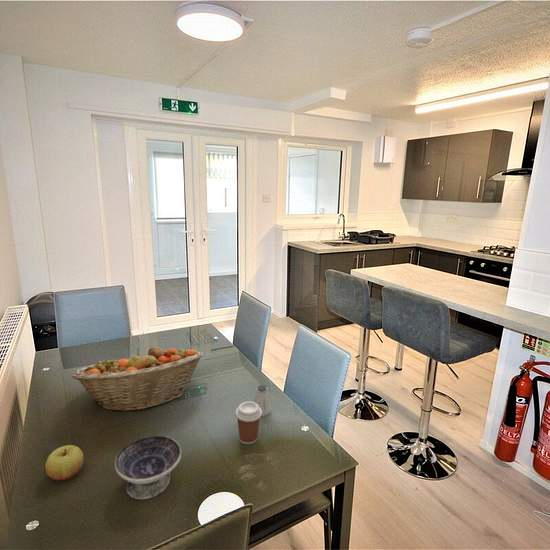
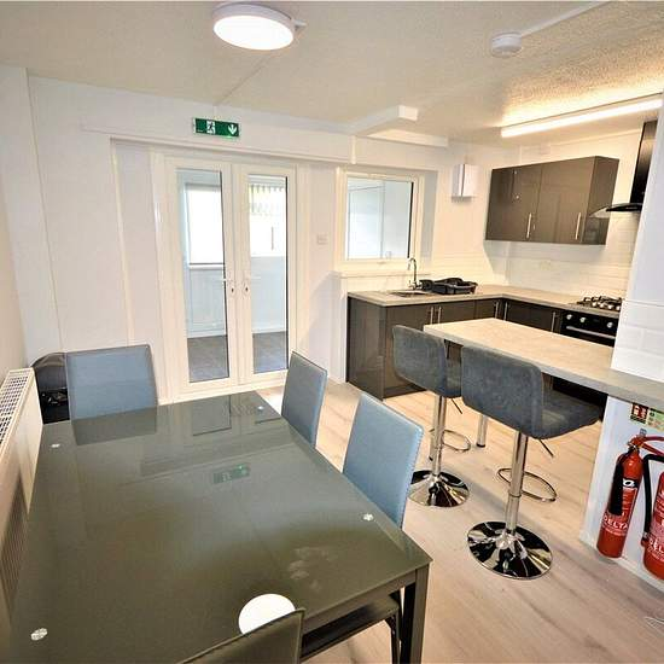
- apple [44,444,84,481]
- fruit basket [71,346,204,412]
- bowl [114,435,182,500]
- saltshaker [253,384,272,417]
- coffee cup [234,401,262,445]
